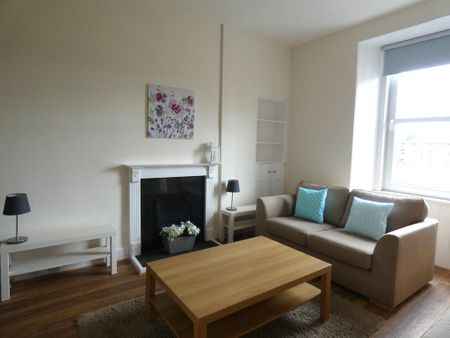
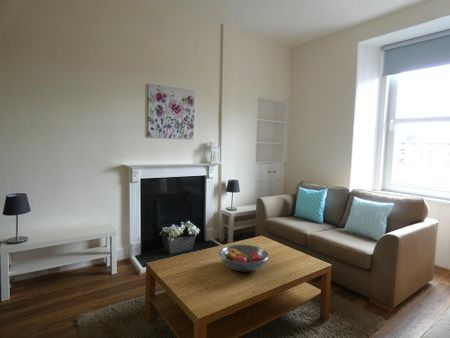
+ fruit bowl [218,244,270,272]
